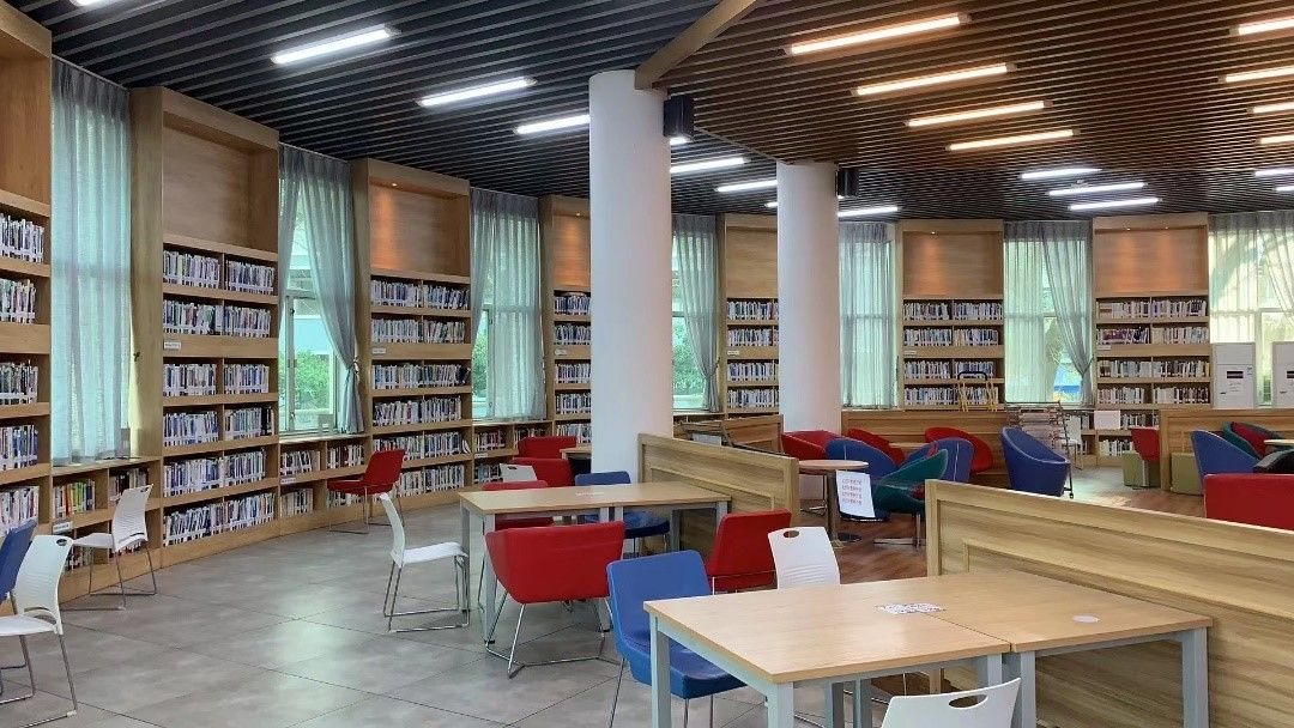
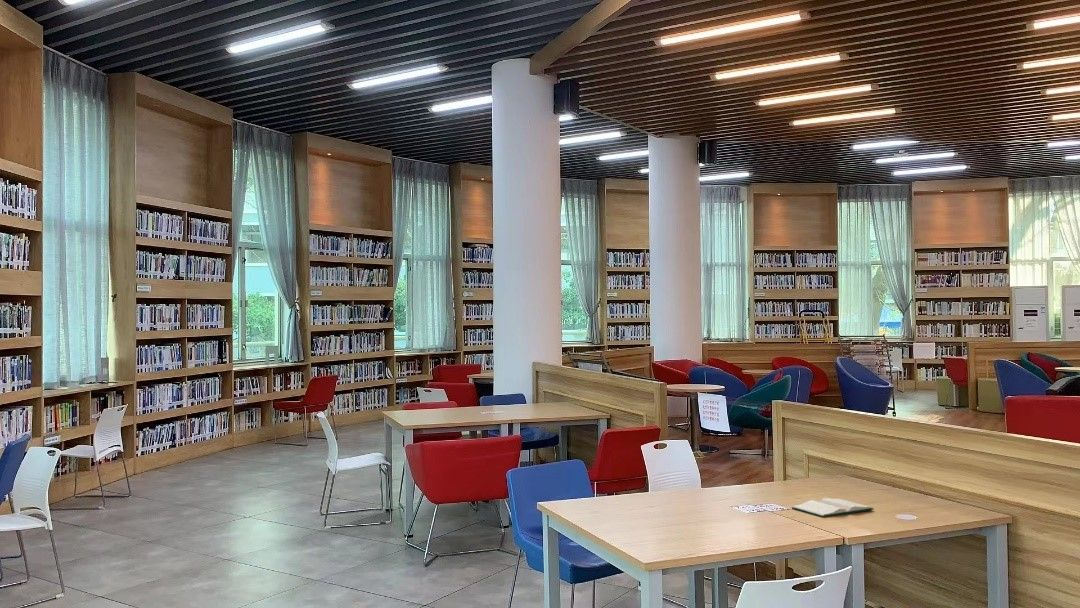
+ hardback book [791,497,874,518]
